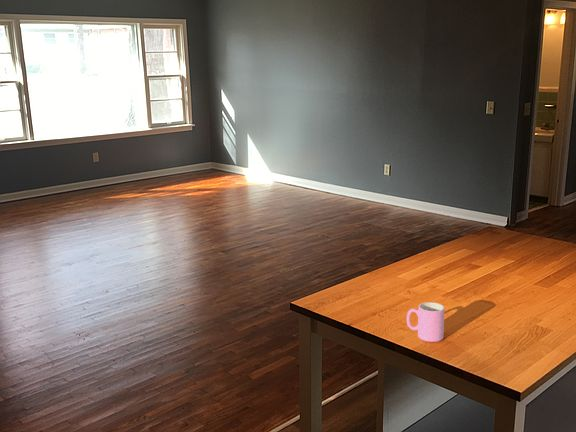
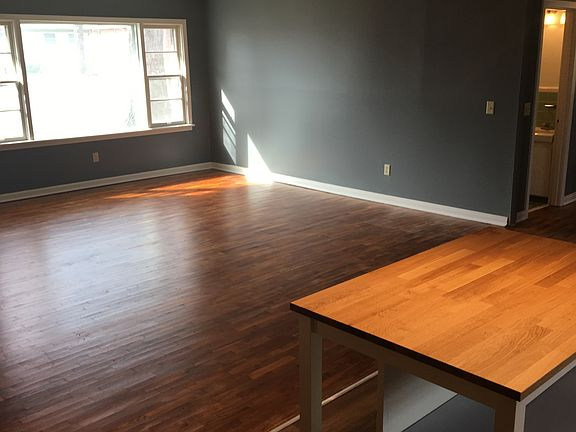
- cup [406,301,446,343]
